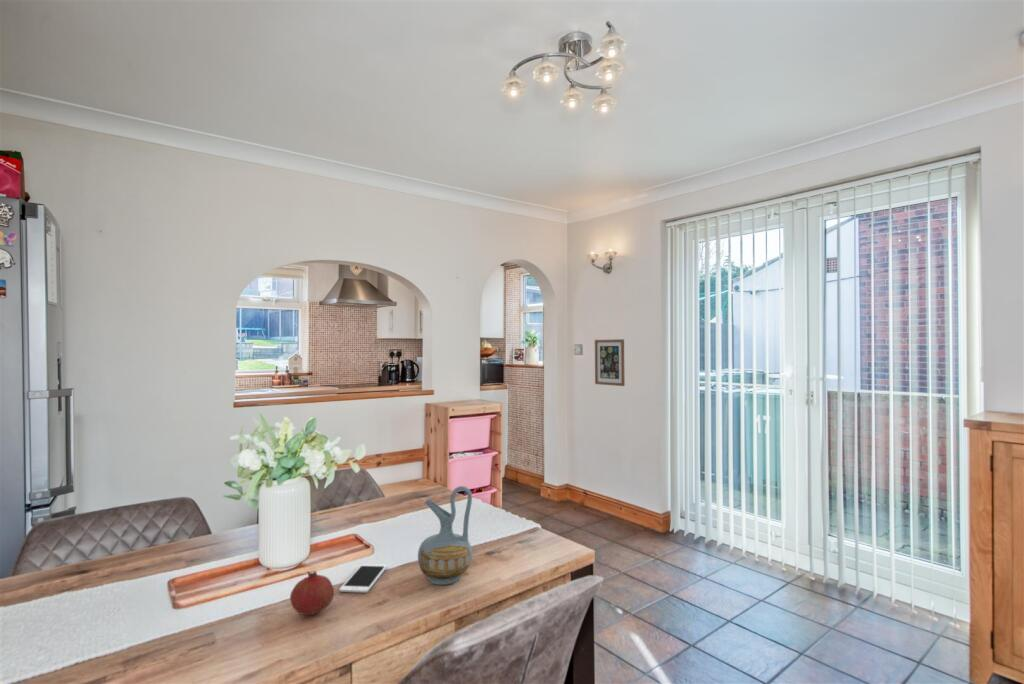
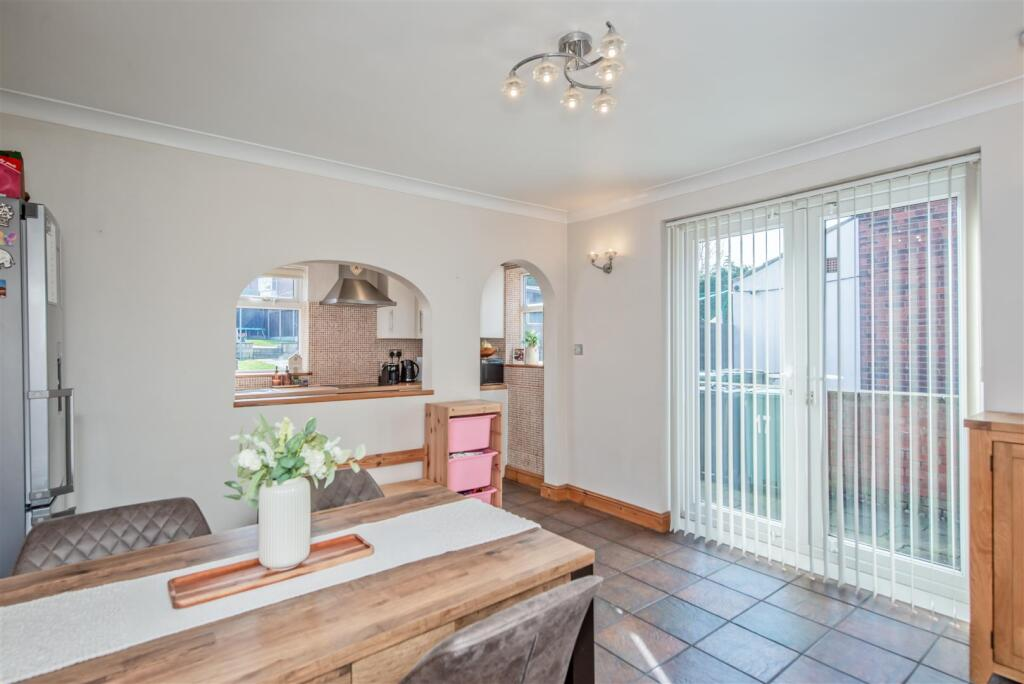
- fruit [289,570,335,616]
- wall art [594,338,626,387]
- cell phone [338,563,388,594]
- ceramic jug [417,485,473,586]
